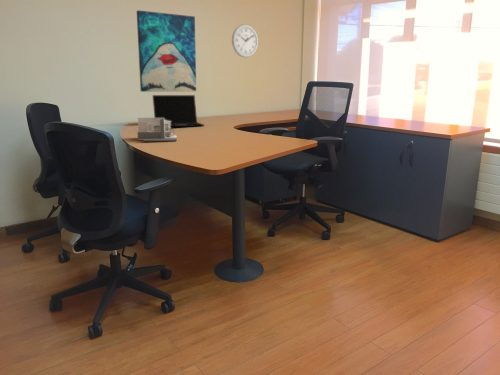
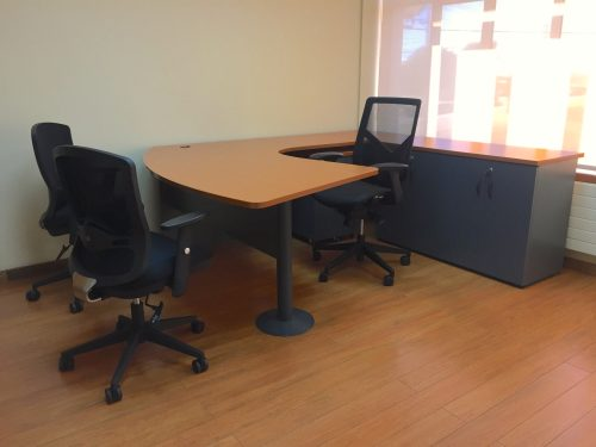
- architectural model [136,117,178,142]
- laptop [152,94,205,128]
- wall clock [231,23,259,59]
- wall art [136,9,197,93]
